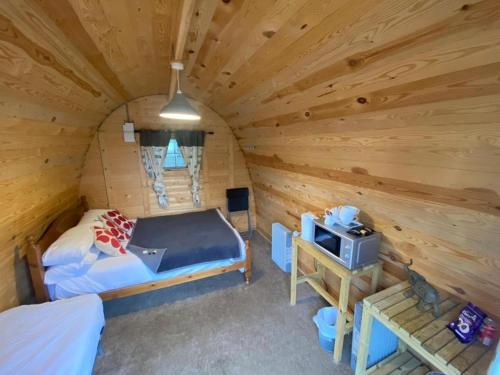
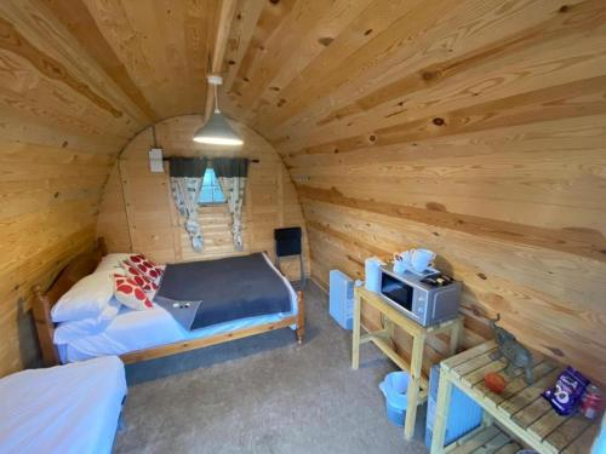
+ apple [484,370,508,395]
